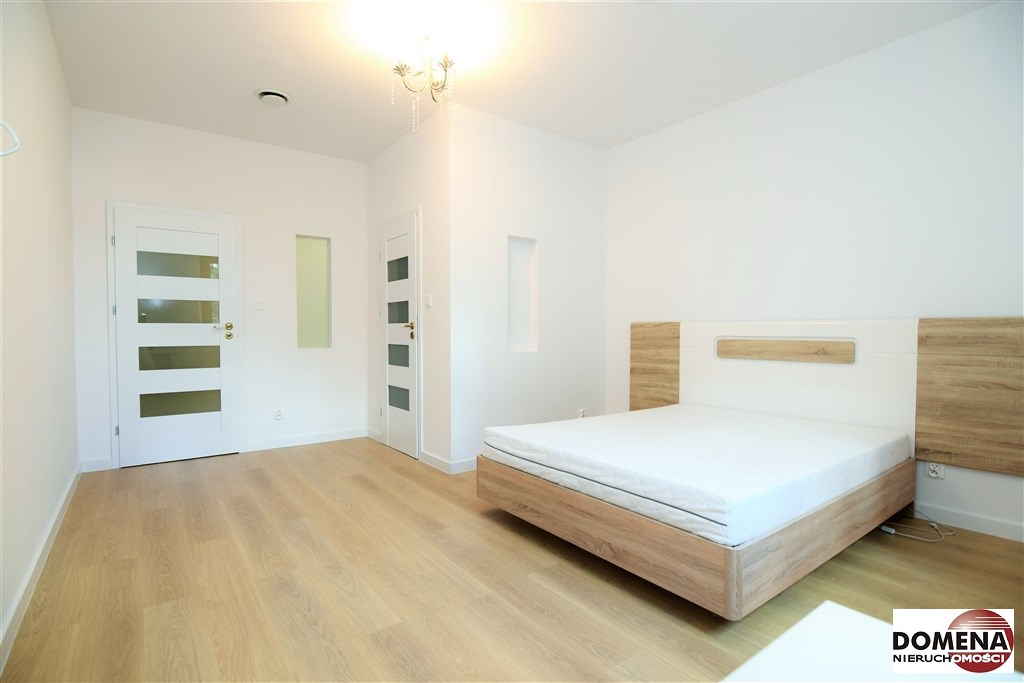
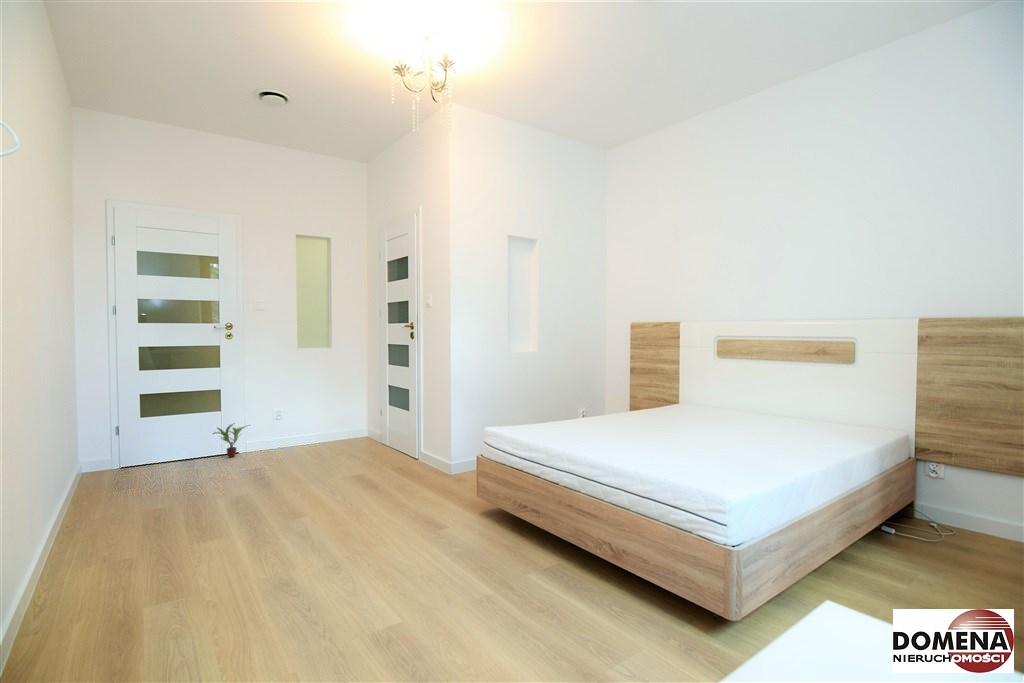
+ potted plant [212,422,250,458]
